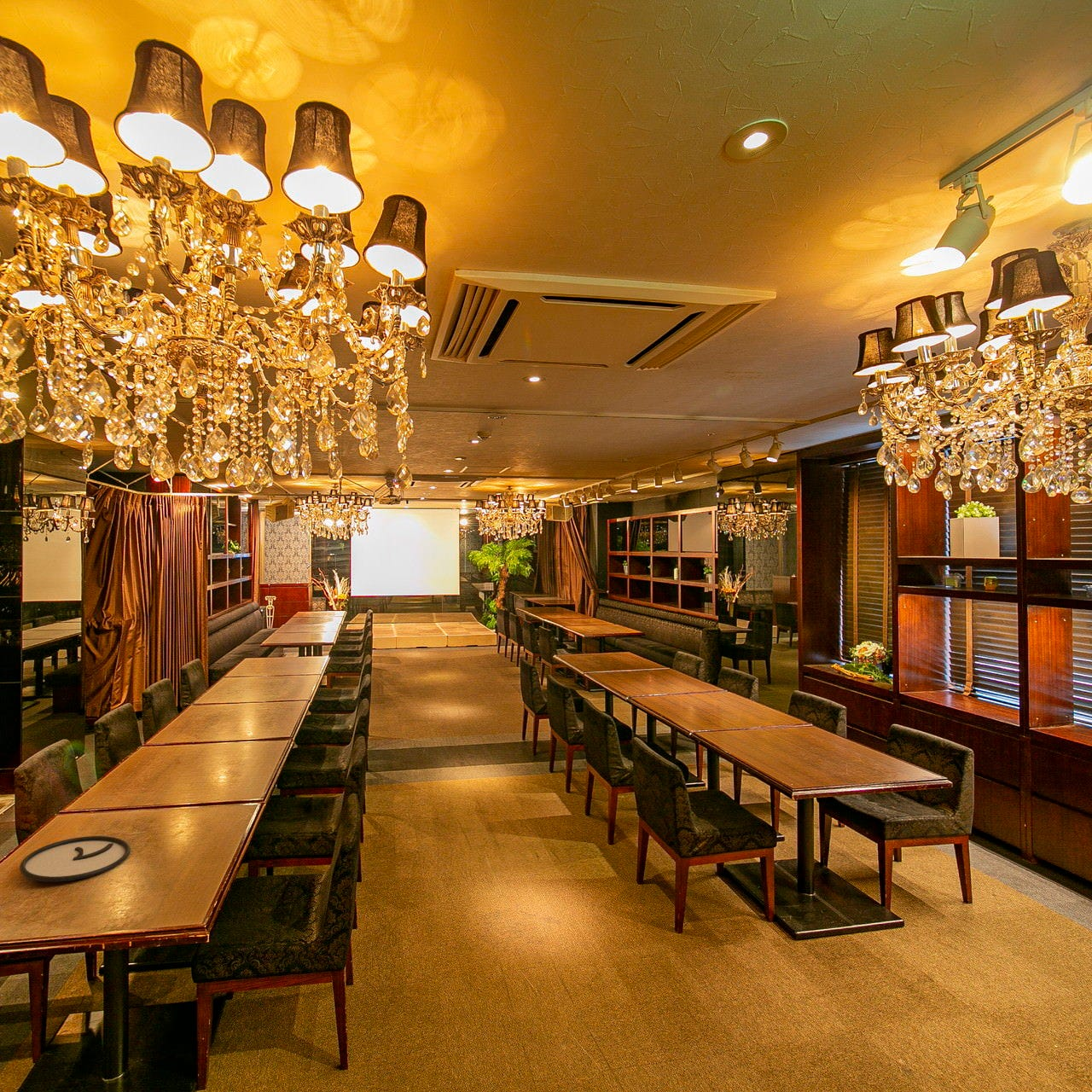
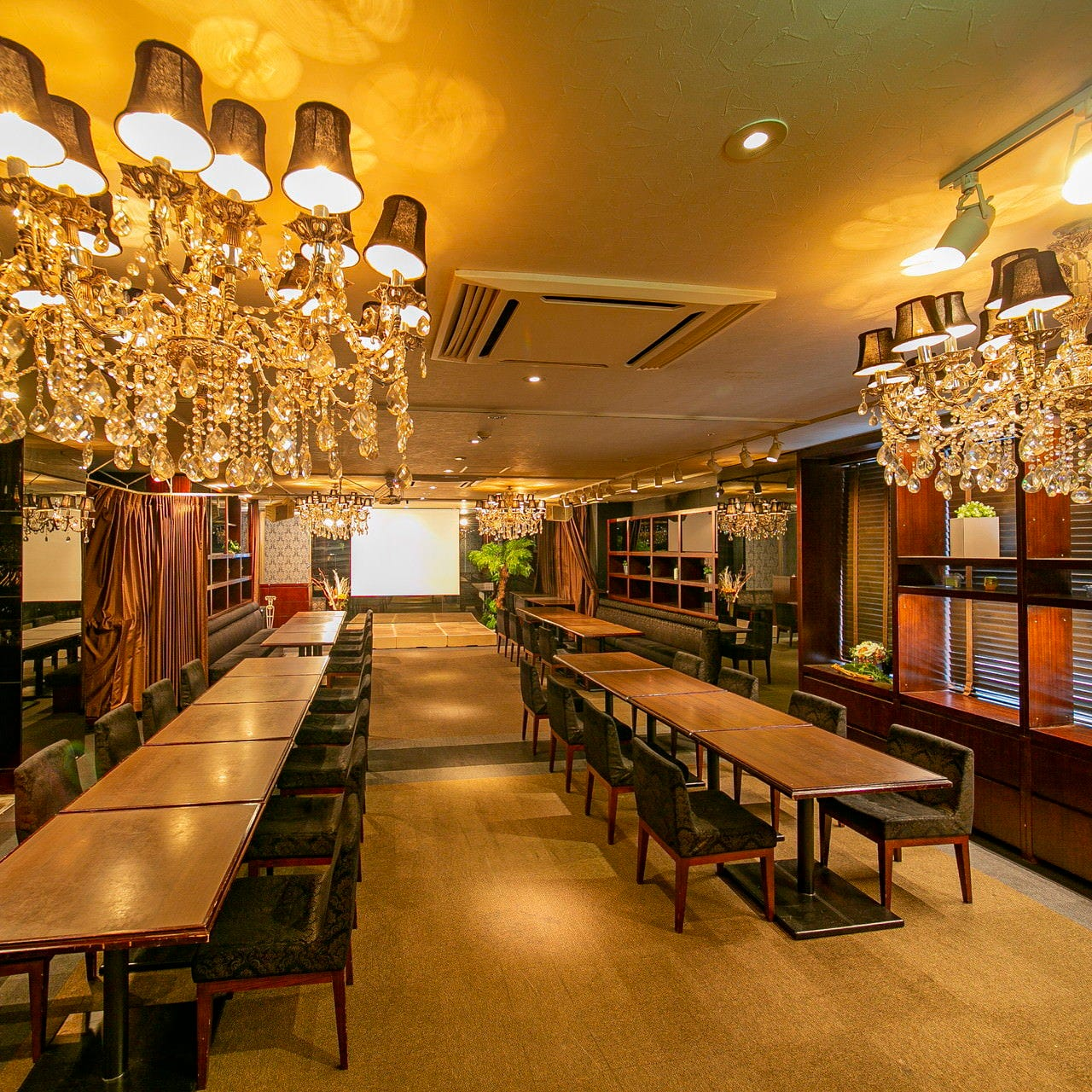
- plate [19,835,131,883]
